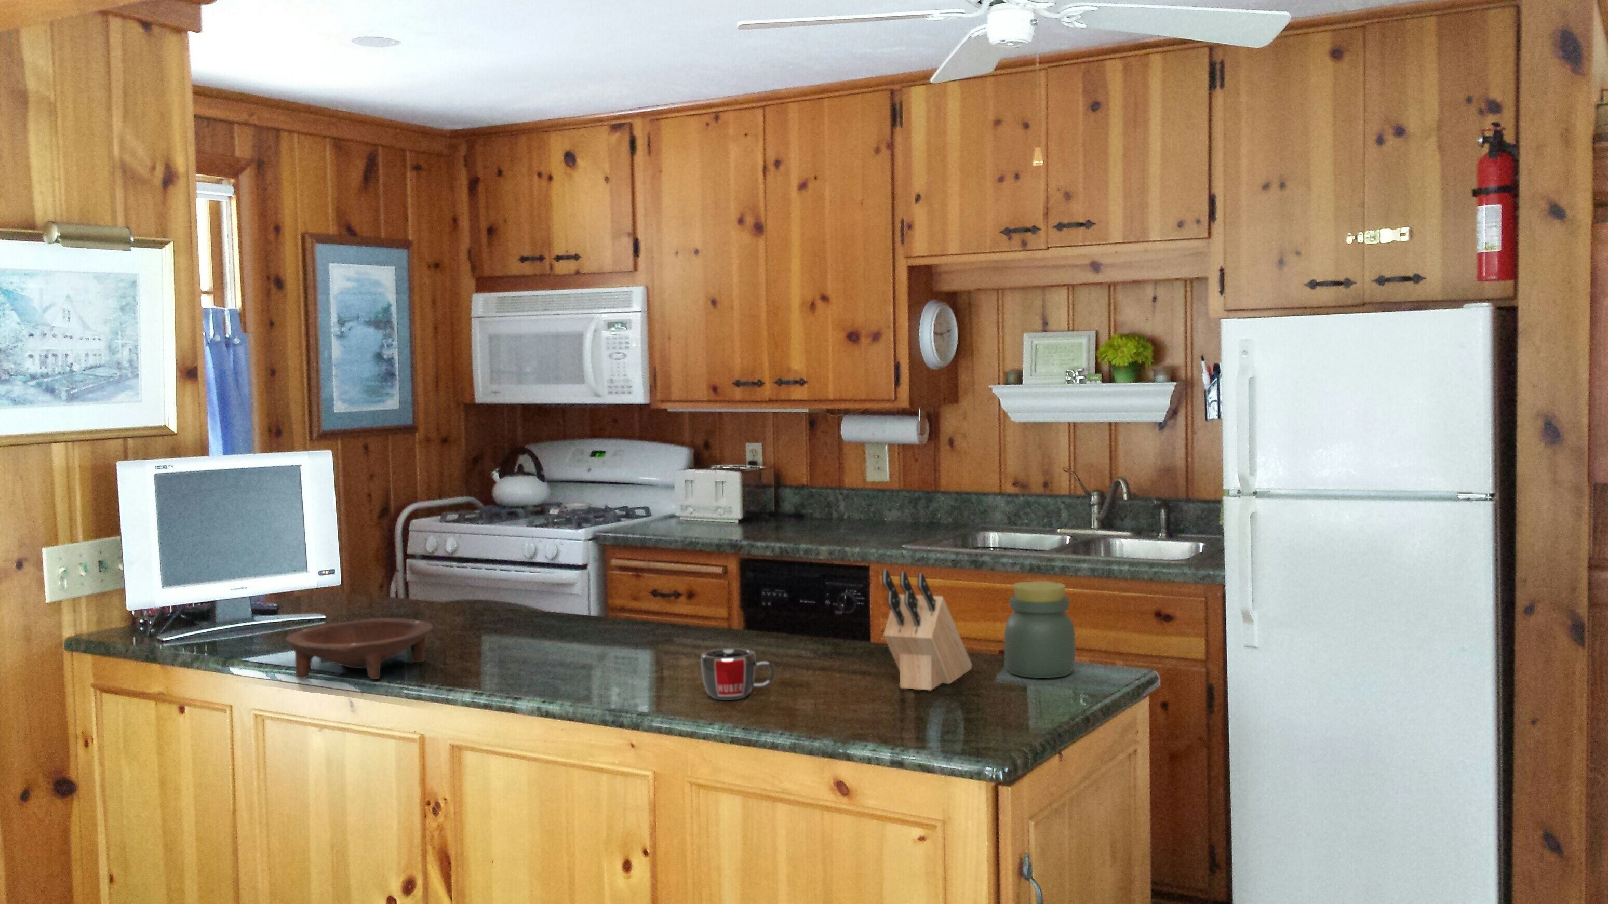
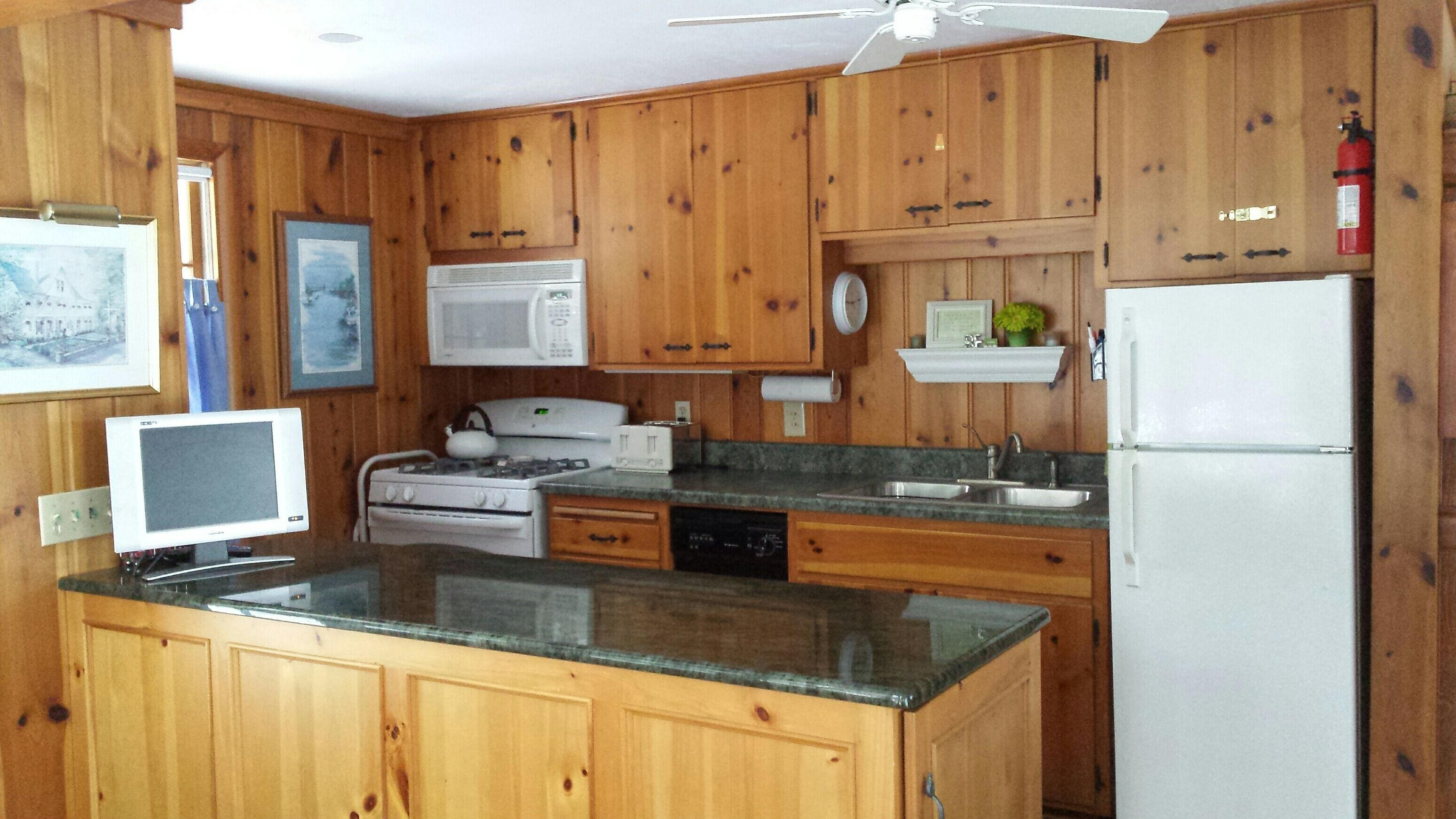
- jar [1004,581,1076,679]
- mug [700,648,775,701]
- bowl [285,617,434,680]
- knife block [881,570,973,691]
